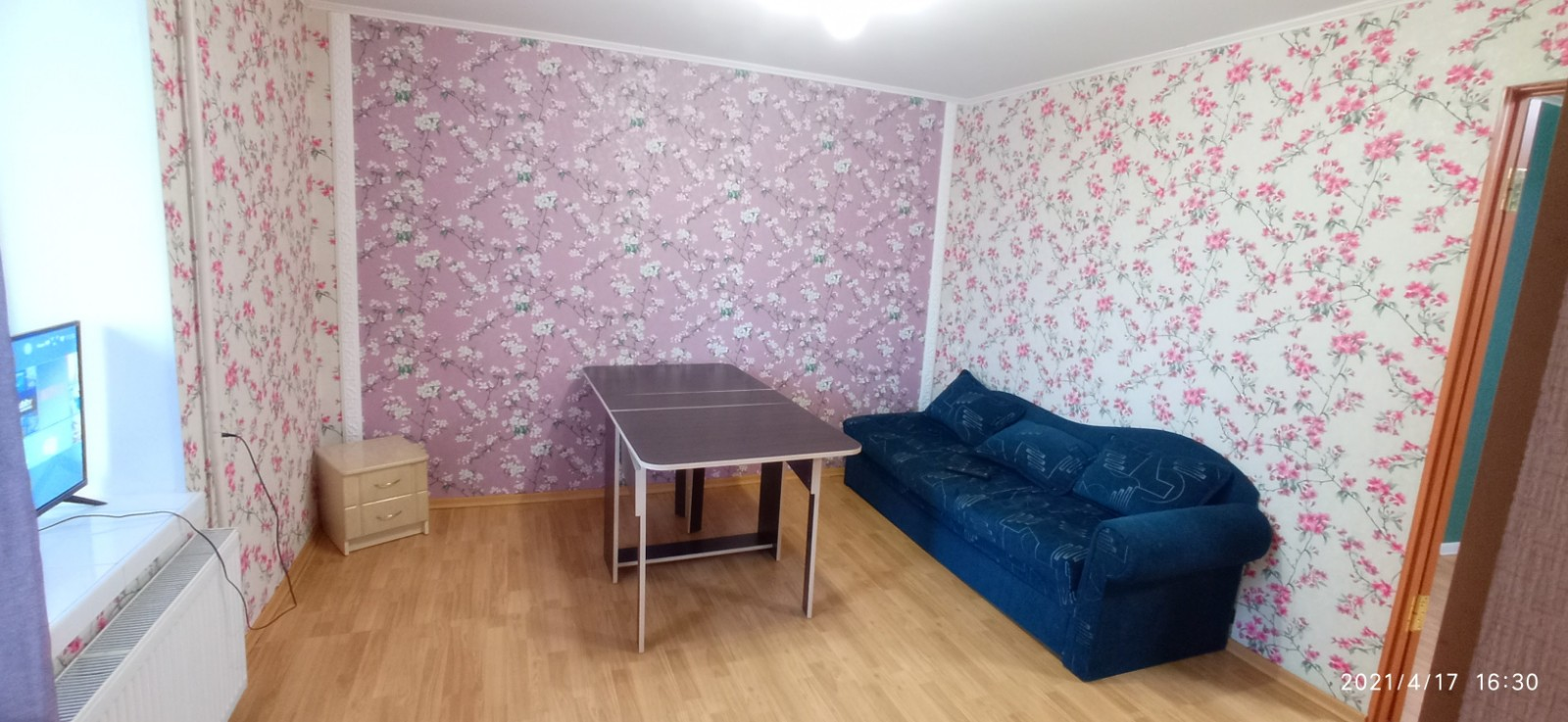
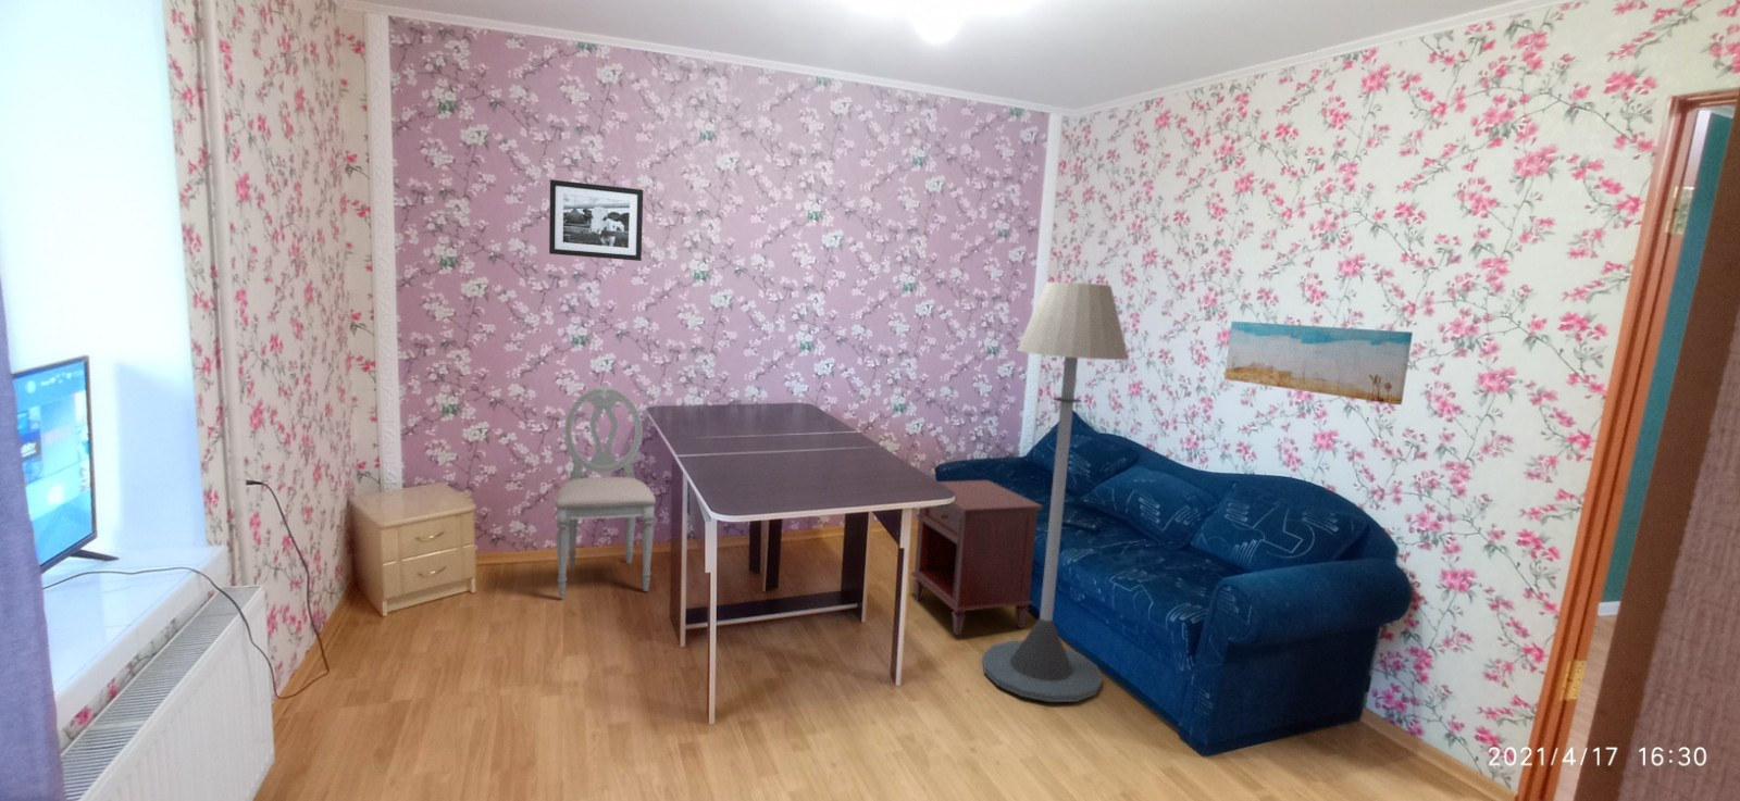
+ floor lamp [981,282,1130,703]
+ picture frame [548,179,644,262]
+ wall art [1224,321,1414,405]
+ nightstand [909,479,1044,636]
+ dining chair [555,383,657,599]
